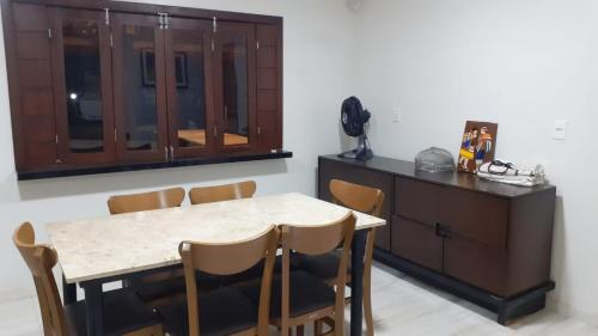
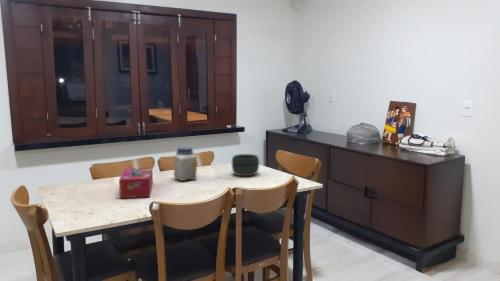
+ jar [173,146,198,182]
+ tissue box [118,166,154,199]
+ bowl [231,153,260,177]
